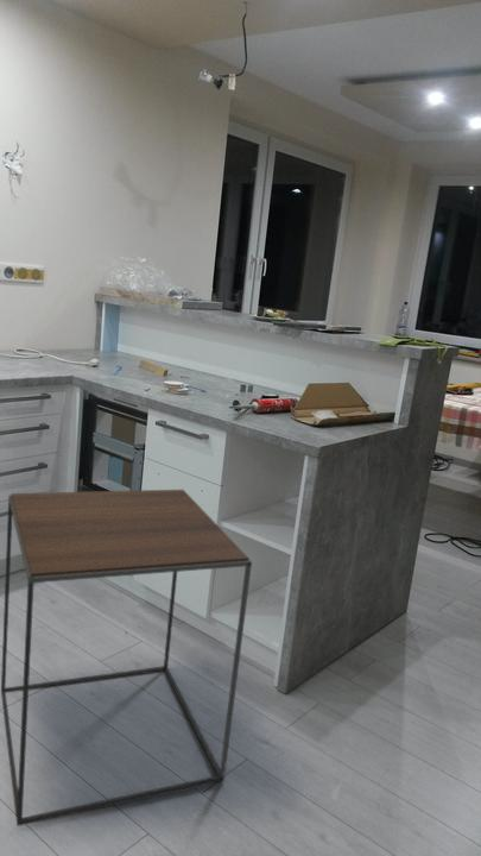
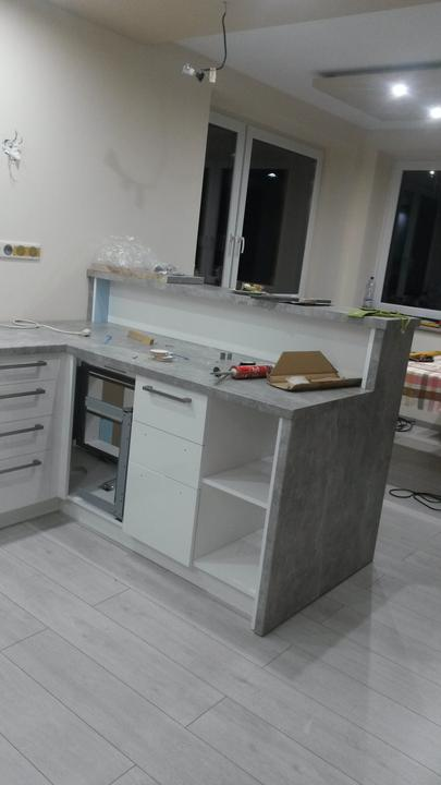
- side table [0,489,253,827]
